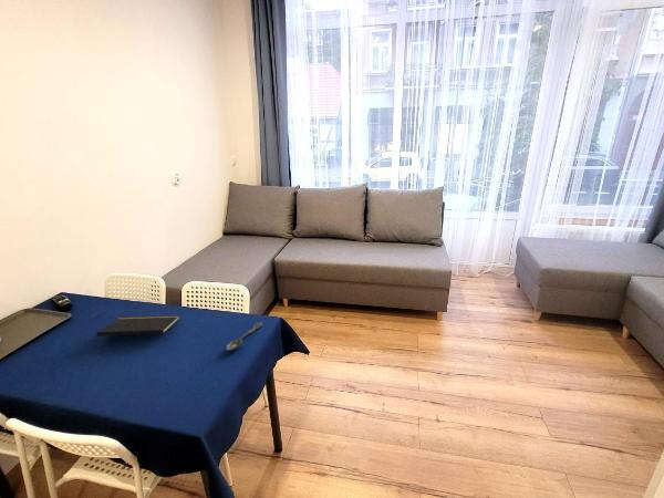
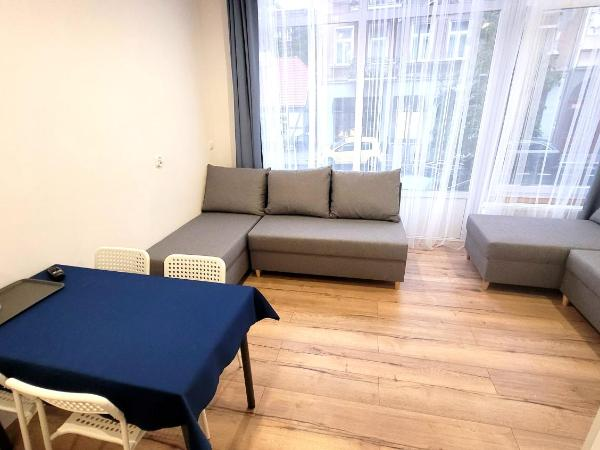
- notepad [95,314,180,341]
- spoon [225,321,263,352]
